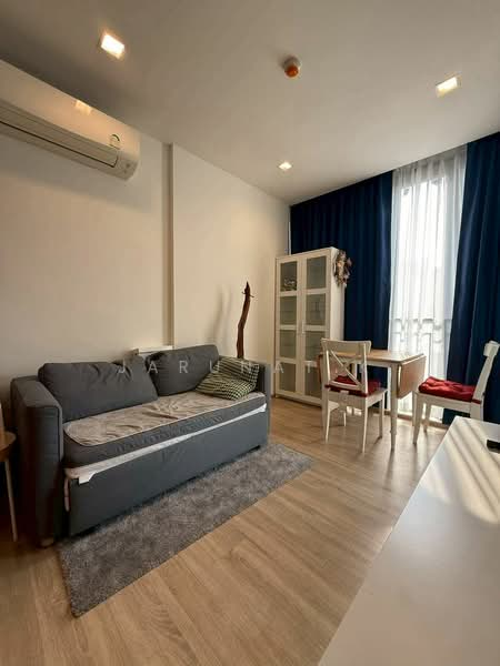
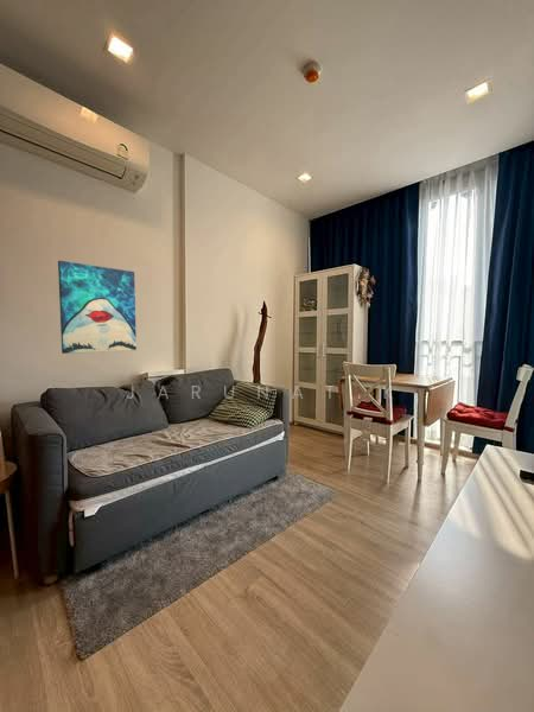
+ wall art [57,260,138,355]
